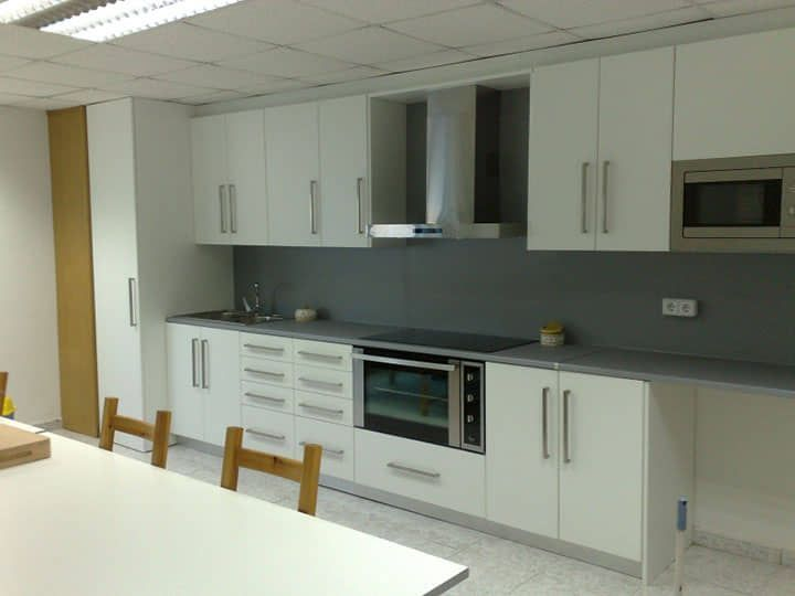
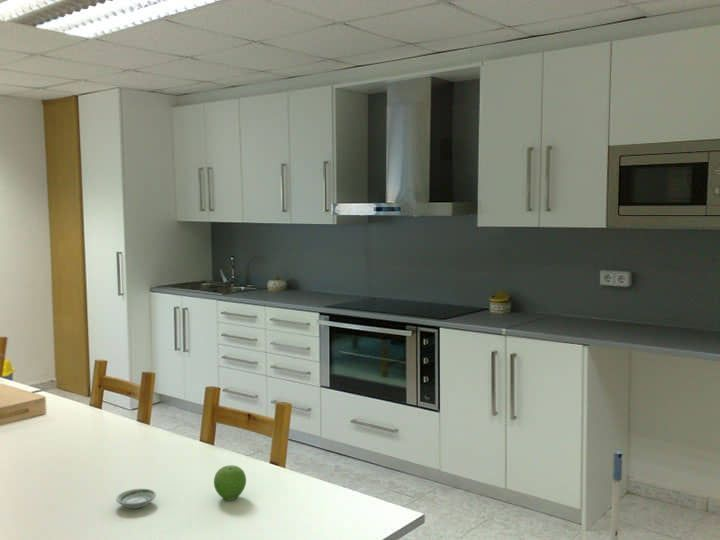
+ saucer [115,488,157,510]
+ fruit [213,464,247,501]
